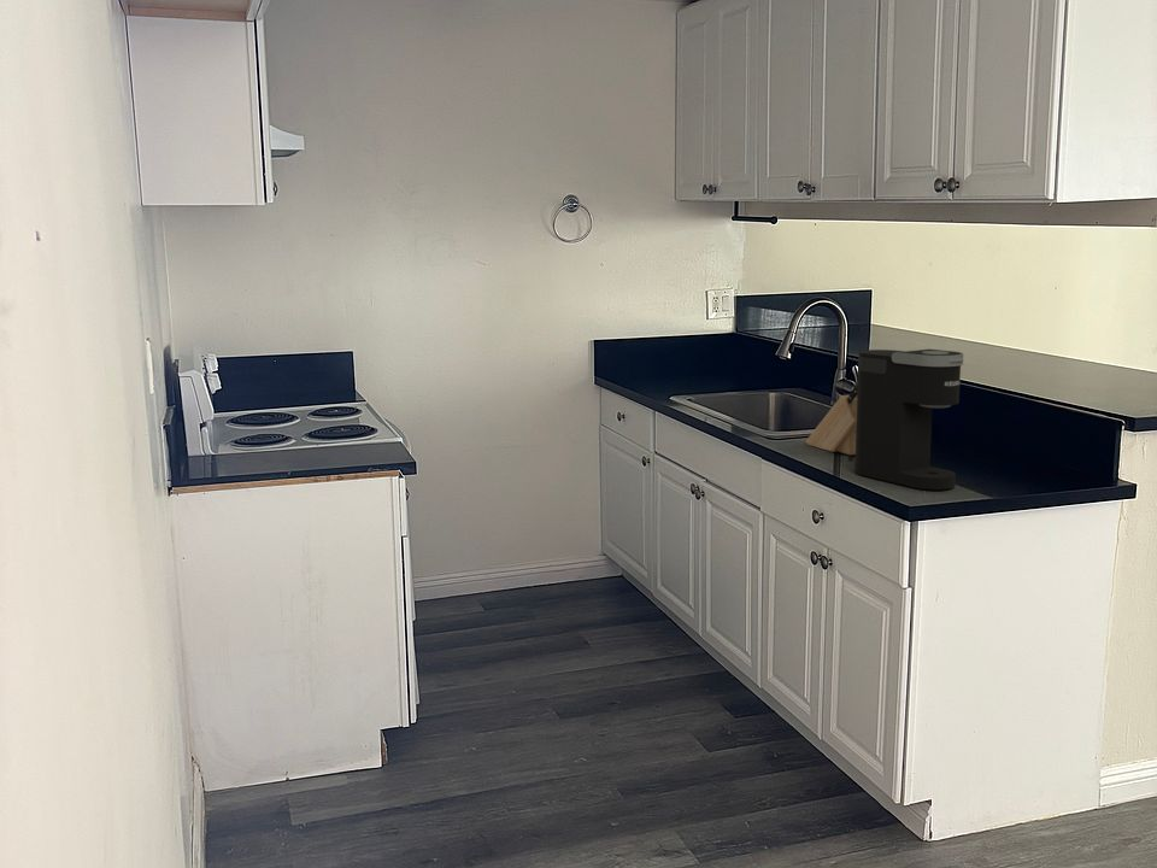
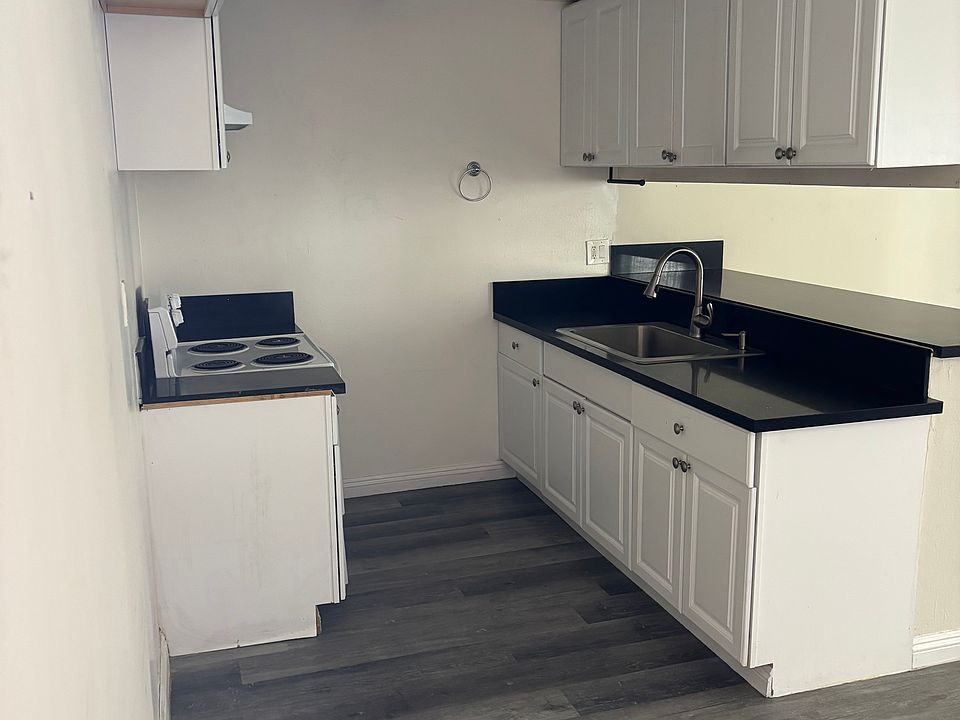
- coffee maker [853,348,964,492]
- knife block [805,383,858,456]
